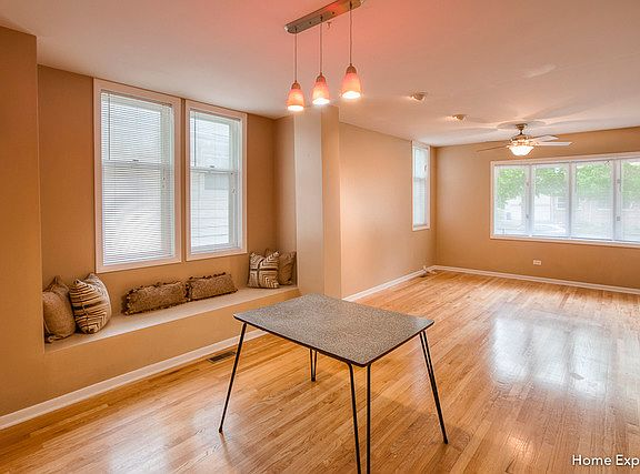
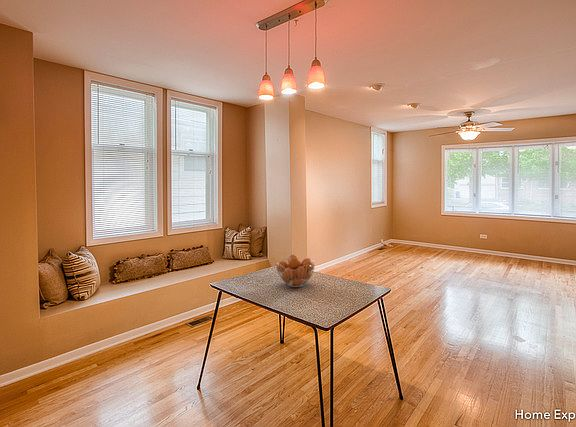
+ fruit basket [275,254,316,288]
